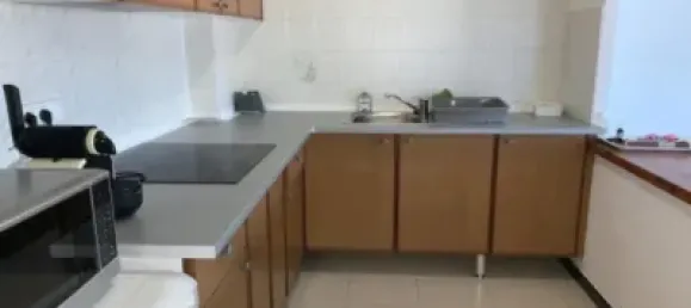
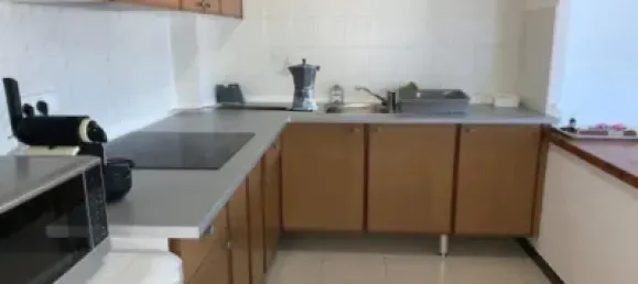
+ coffee maker [285,57,322,112]
